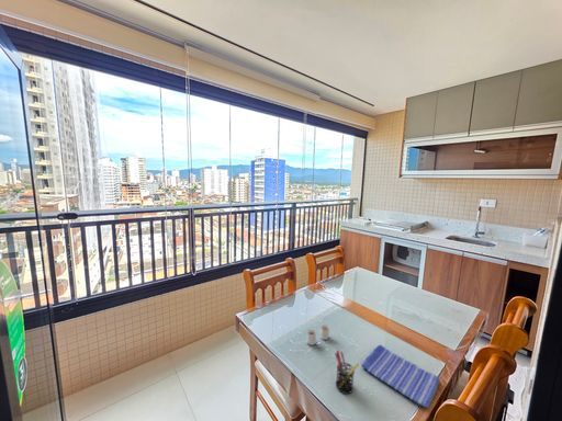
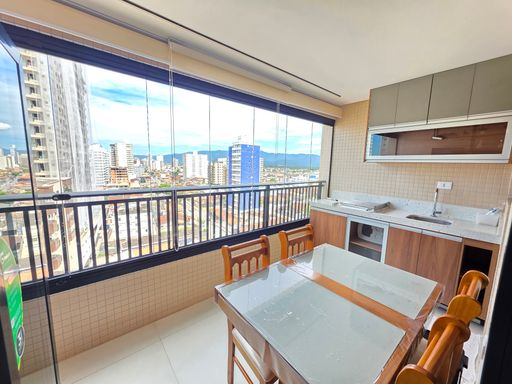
- pen holder [335,350,360,395]
- dish towel [361,344,441,409]
- drinking glass [306,323,330,346]
